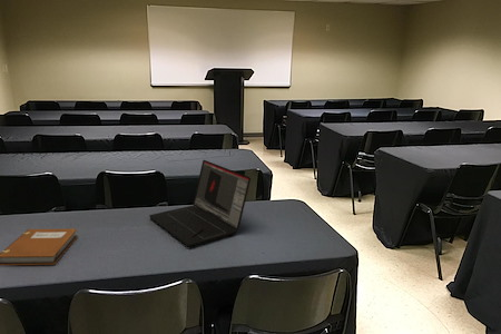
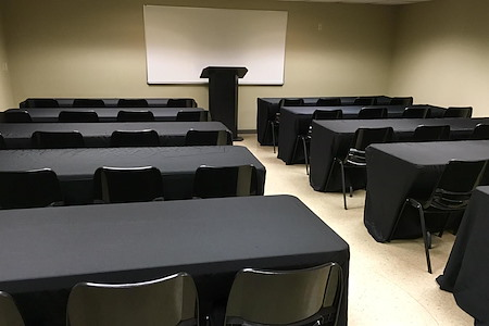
- laptop [148,159,252,247]
- notebook [0,228,79,266]
